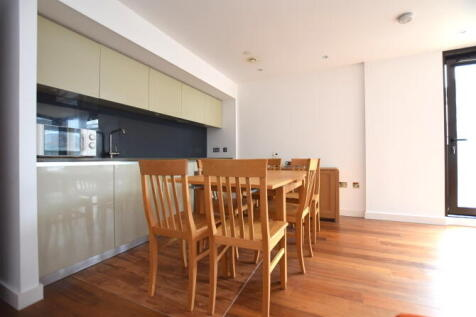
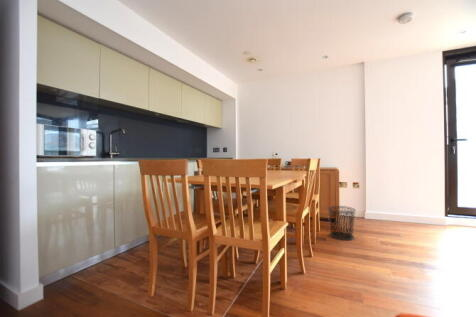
+ waste bin [326,205,357,241]
